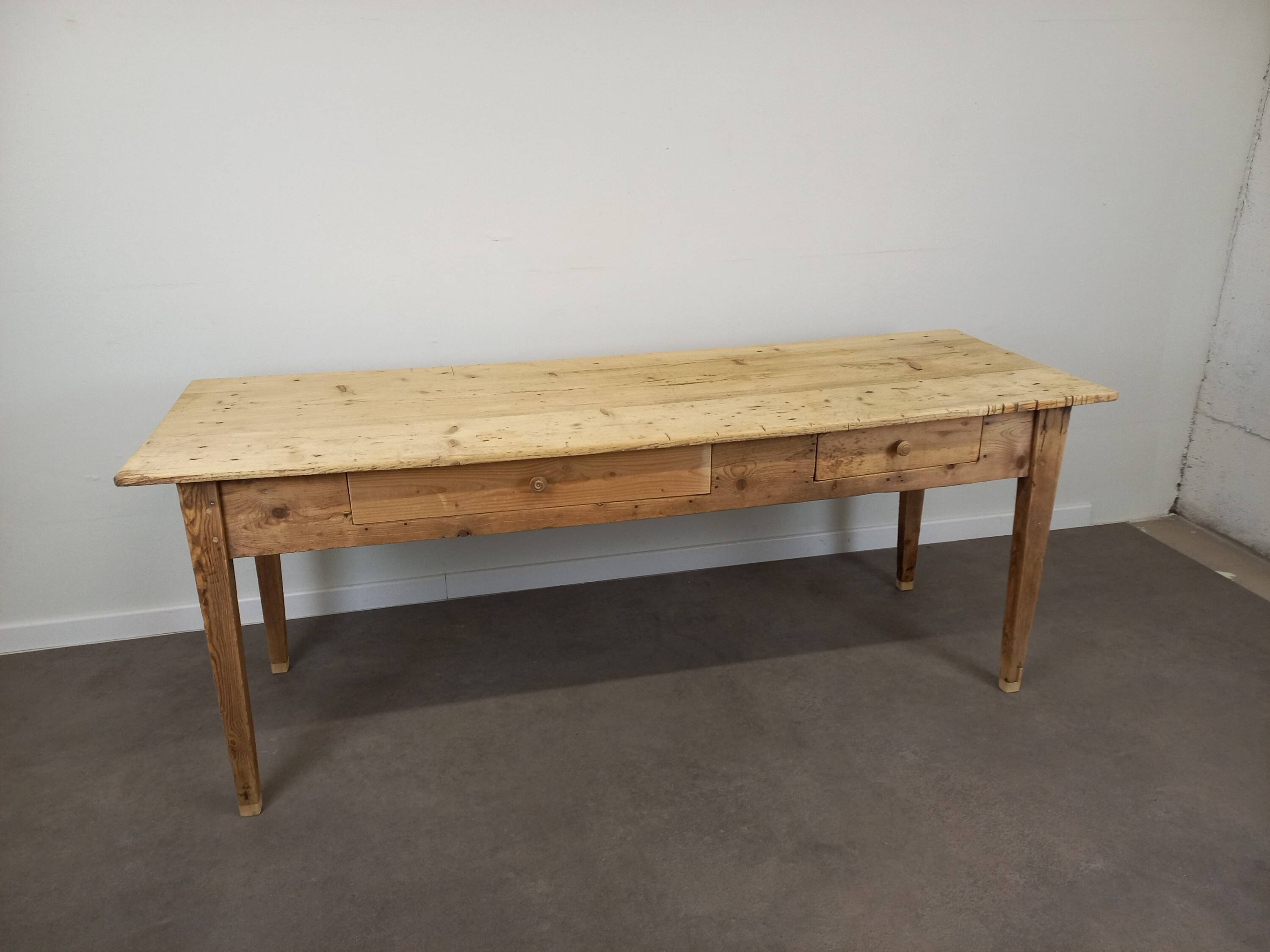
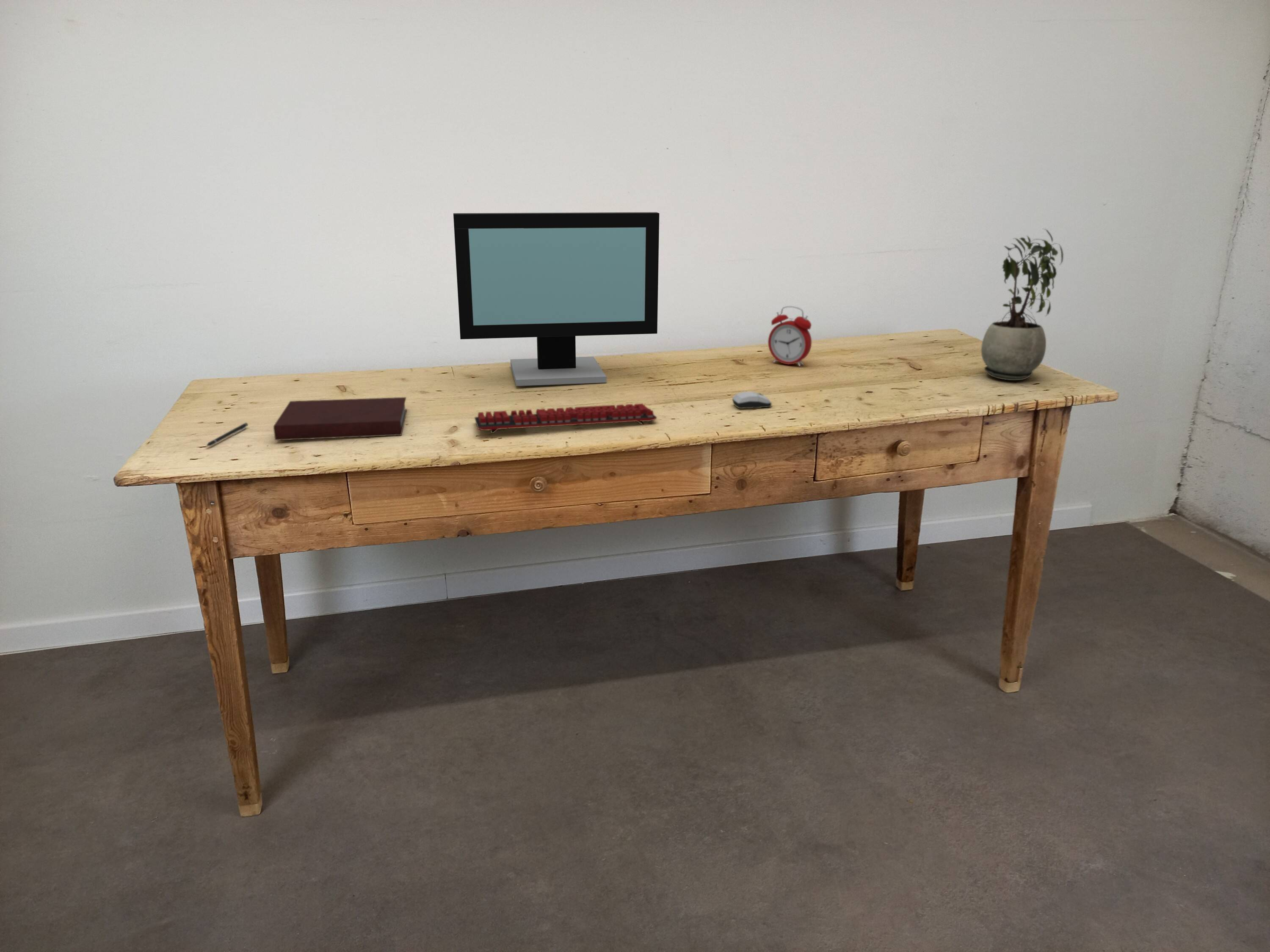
+ notebook [273,397,407,441]
+ computer mouse [732,391,772,409]
+ pen [206,422,248,446]
+ alarm clock [768,305,812,367]
+ keyboard [474,403,657,434]
+ computer monitor [453,212,660,387]
+ potted plant [981,228,1064,381]
